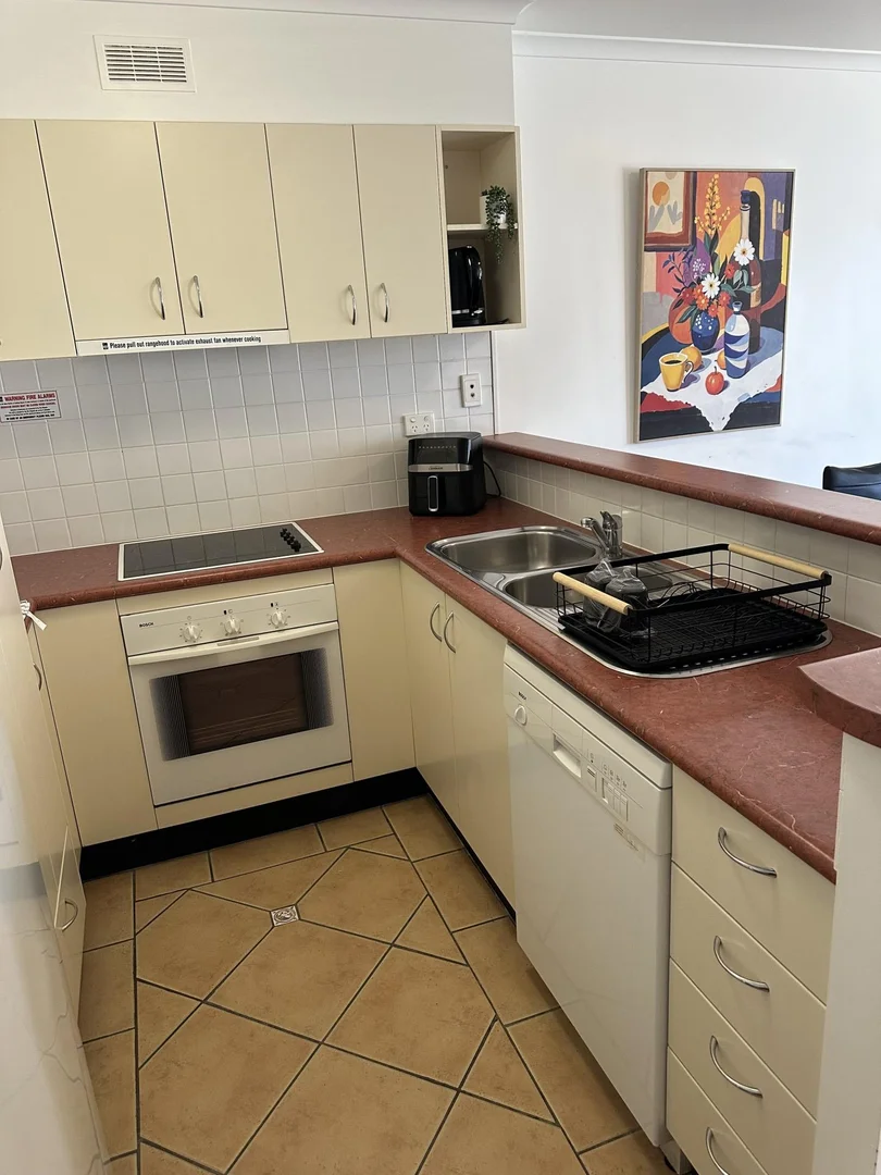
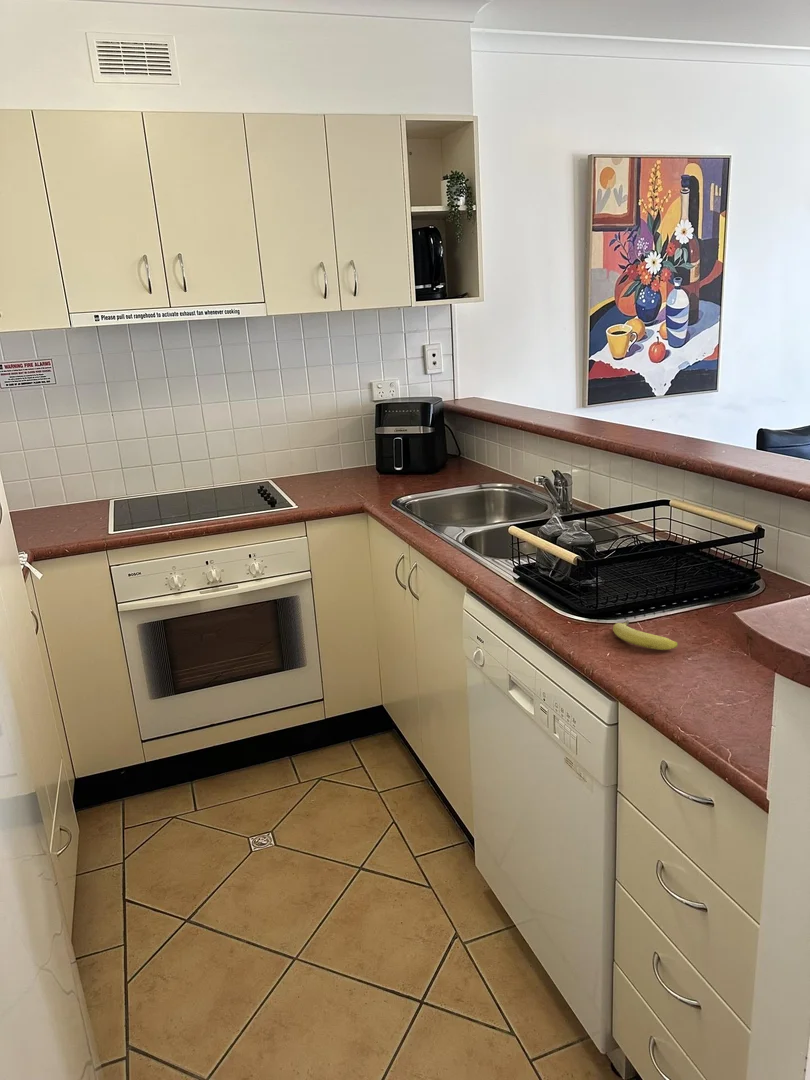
+ fruit [612,619,679,651]
